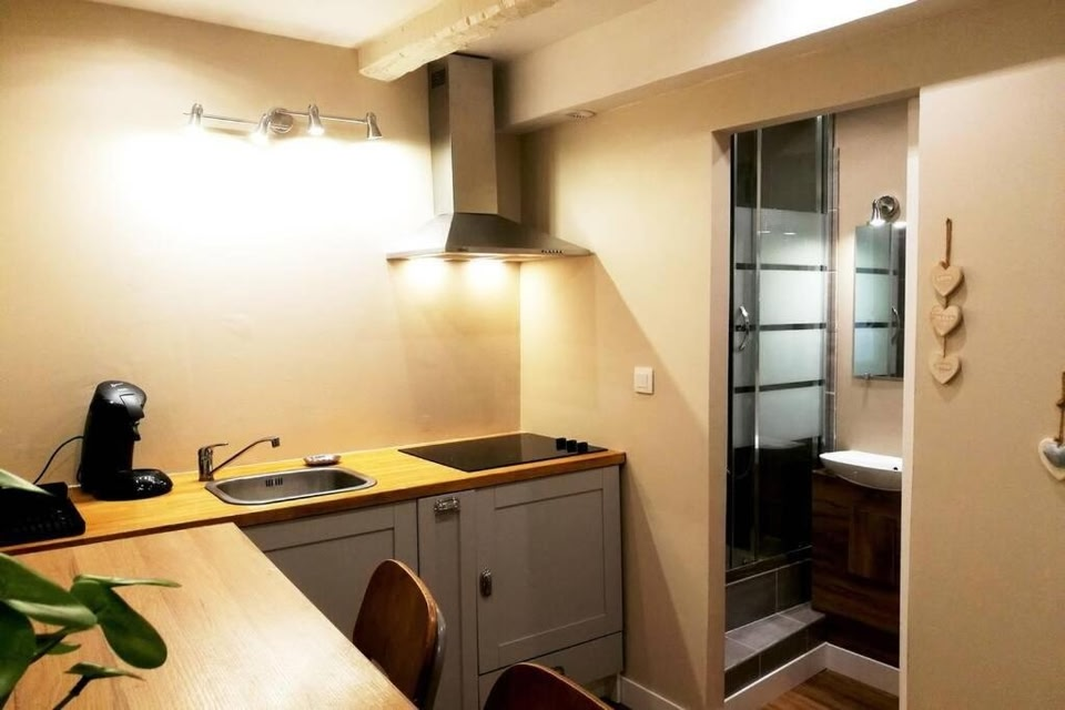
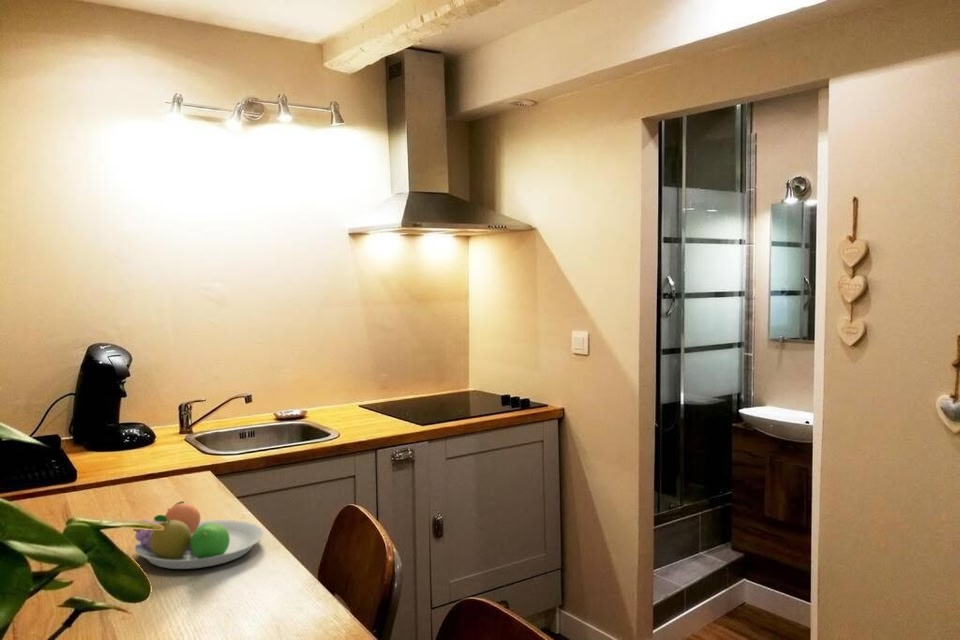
+ fruit bowl [132,500,265,570]
